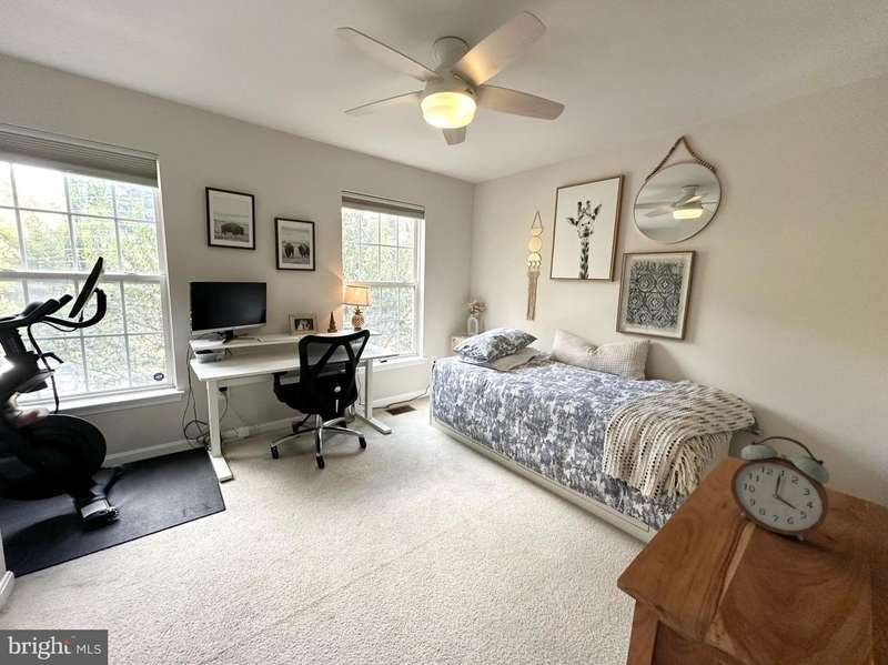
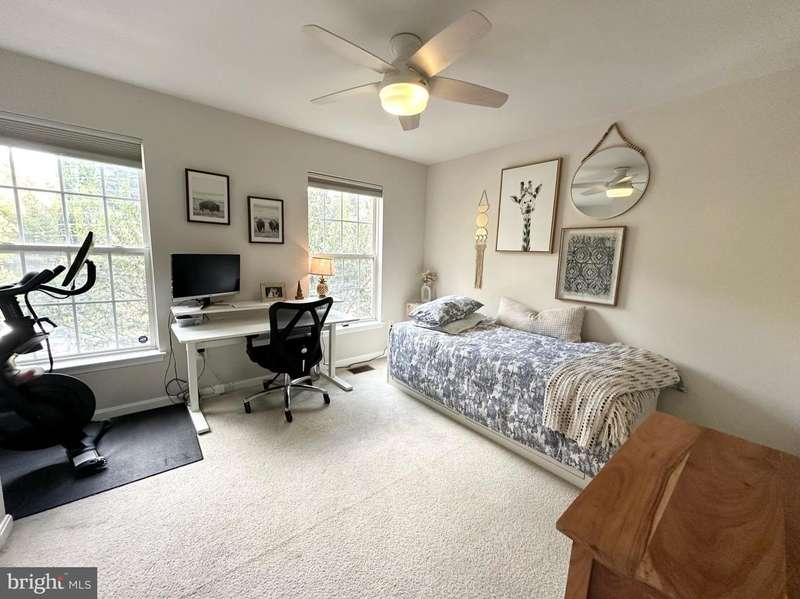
- alarm clock [730,435,830,542]
